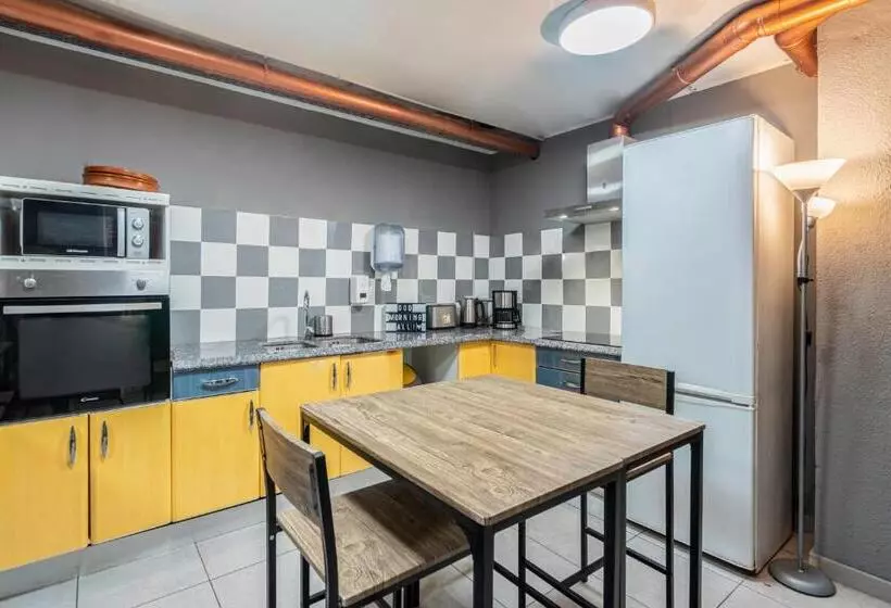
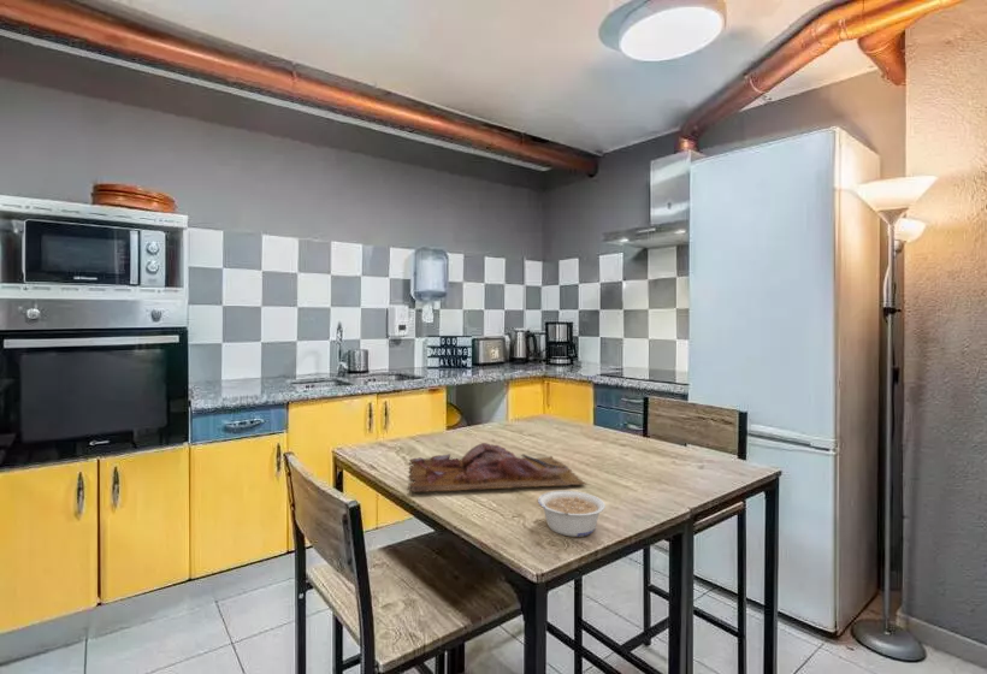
+ cutting board [407,442,587,492]
+ legume [537,490,607,538]
